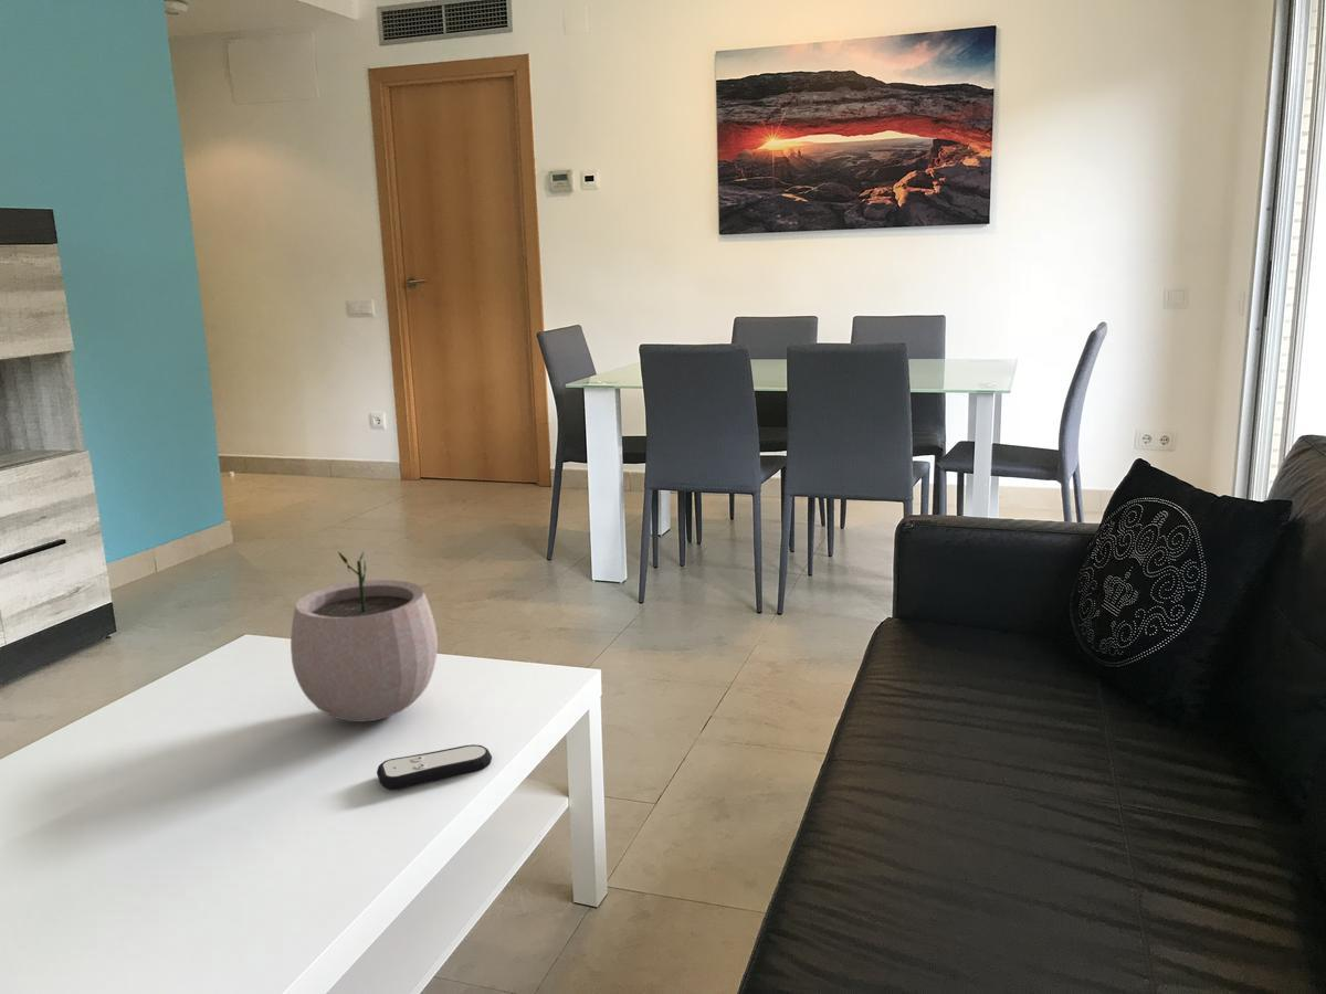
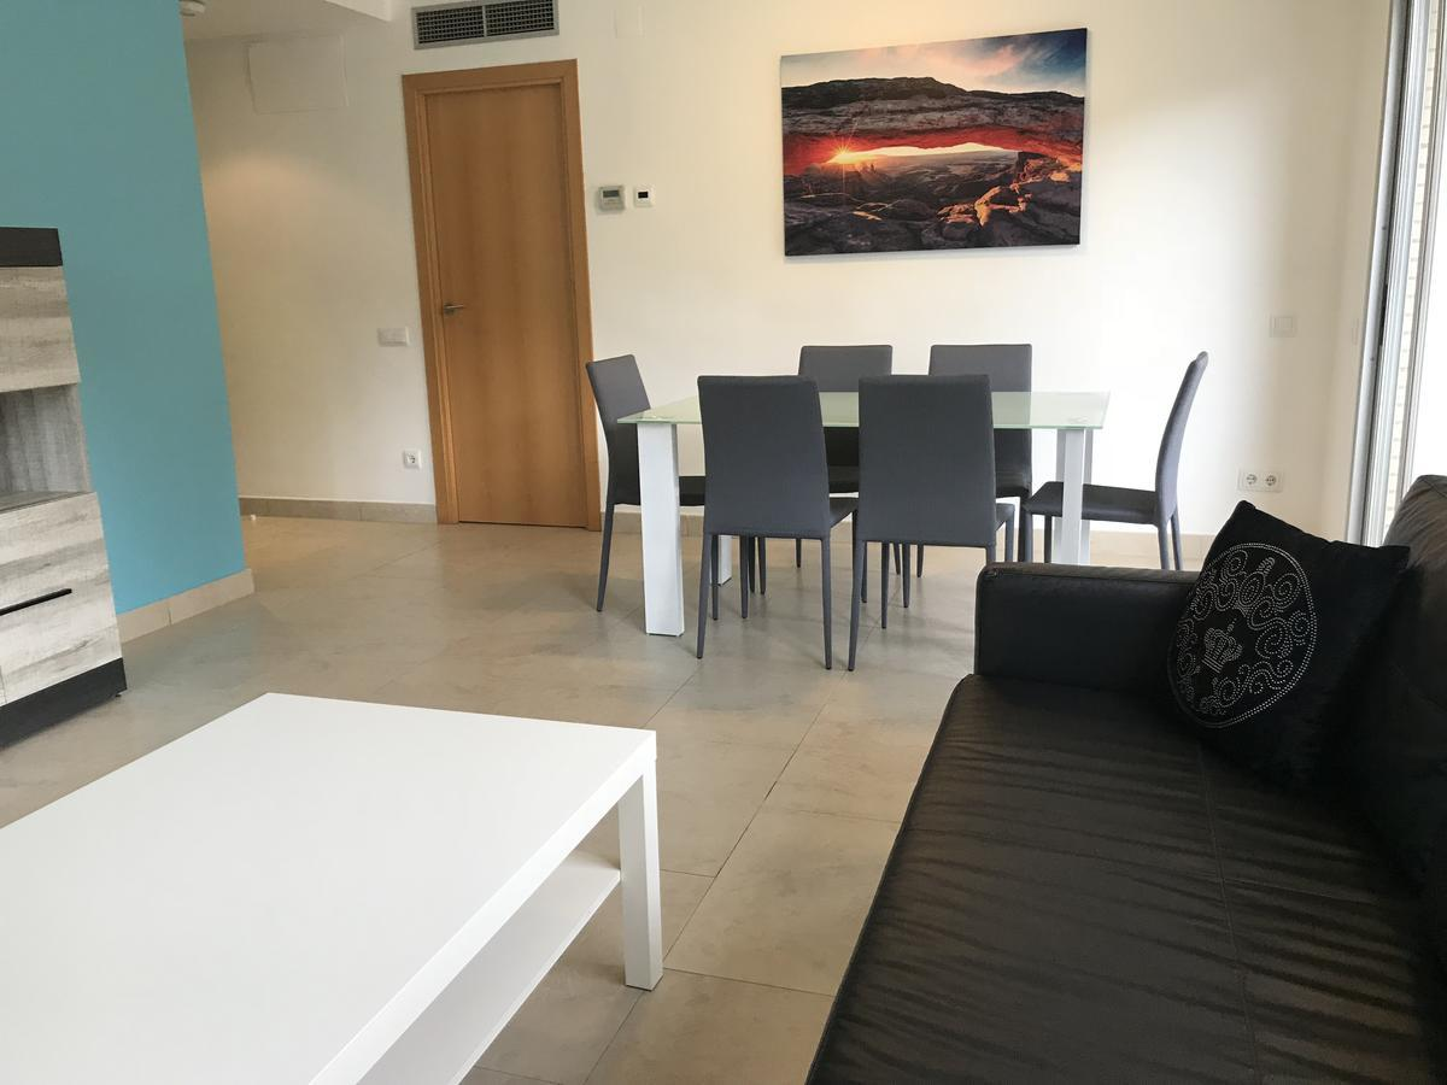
- remote control [376,743,493,791]
- plant pot [290,550,439,723]
